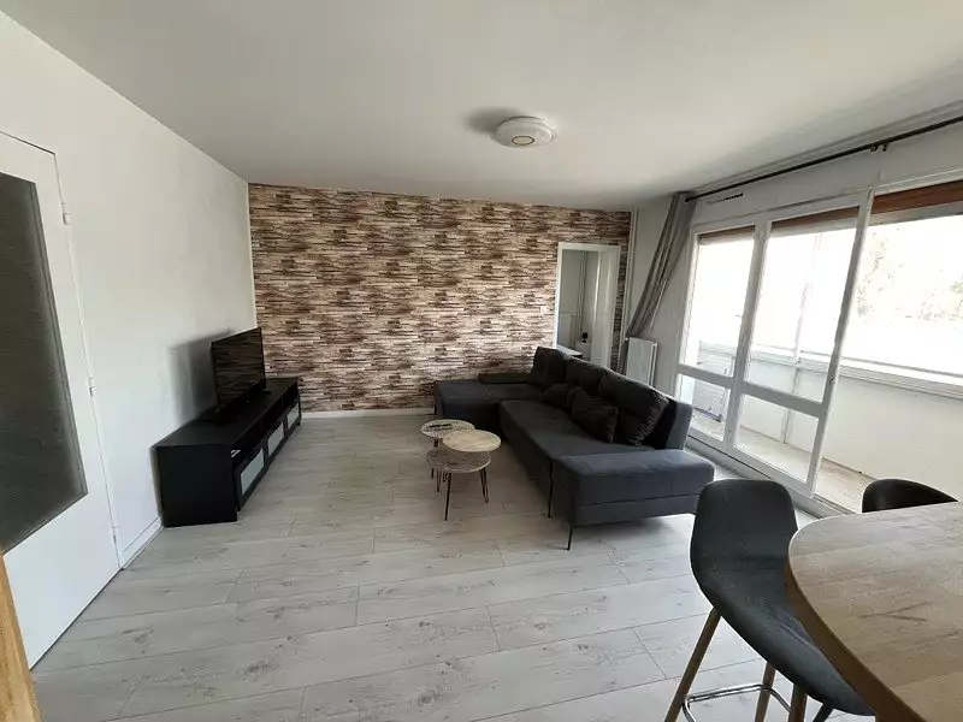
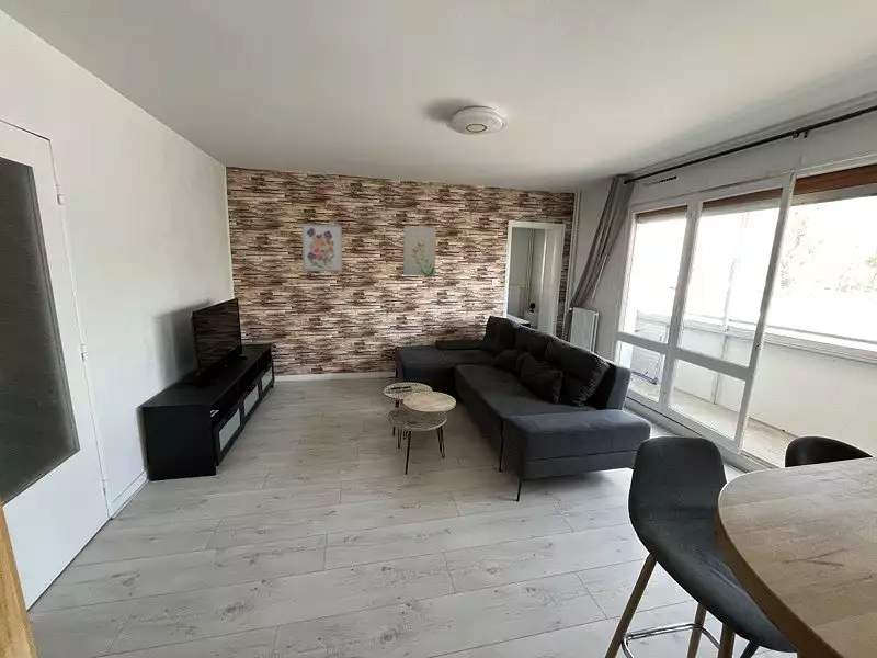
+ wall art [402,225,437,276]
+ wall art [300,223,343,272]
